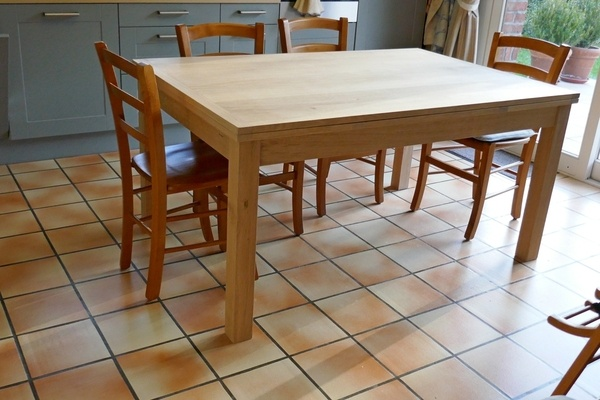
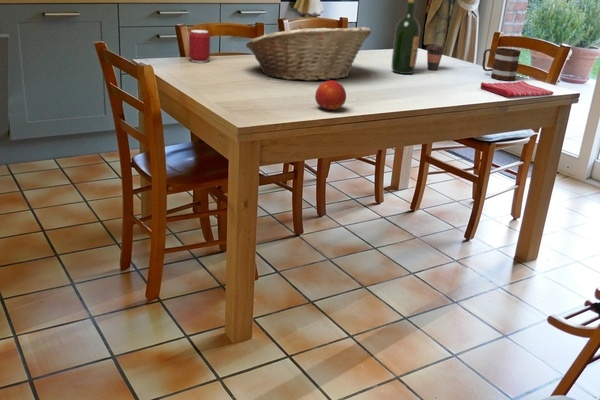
+ fruit basket [245,25,372,82]
+ fruit [314,79,347,112]
+ mug [481,47,522,82]
+ dish towel [479,80,554,98]
+ coffee cup [426,44,445,71]
+ can [188,29,211,63]
+ wine bottle [391,0,421,75]
